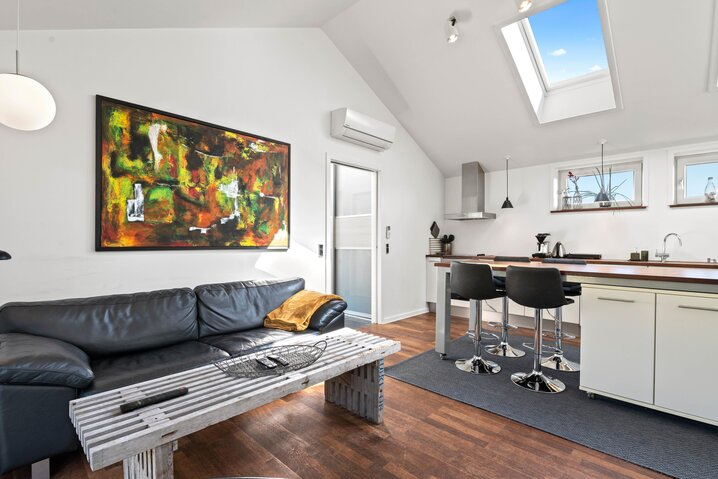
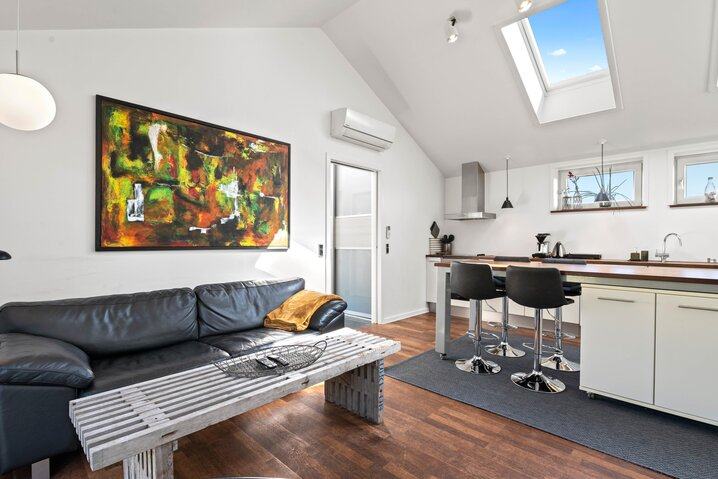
- remote control [119,386,190,413]
